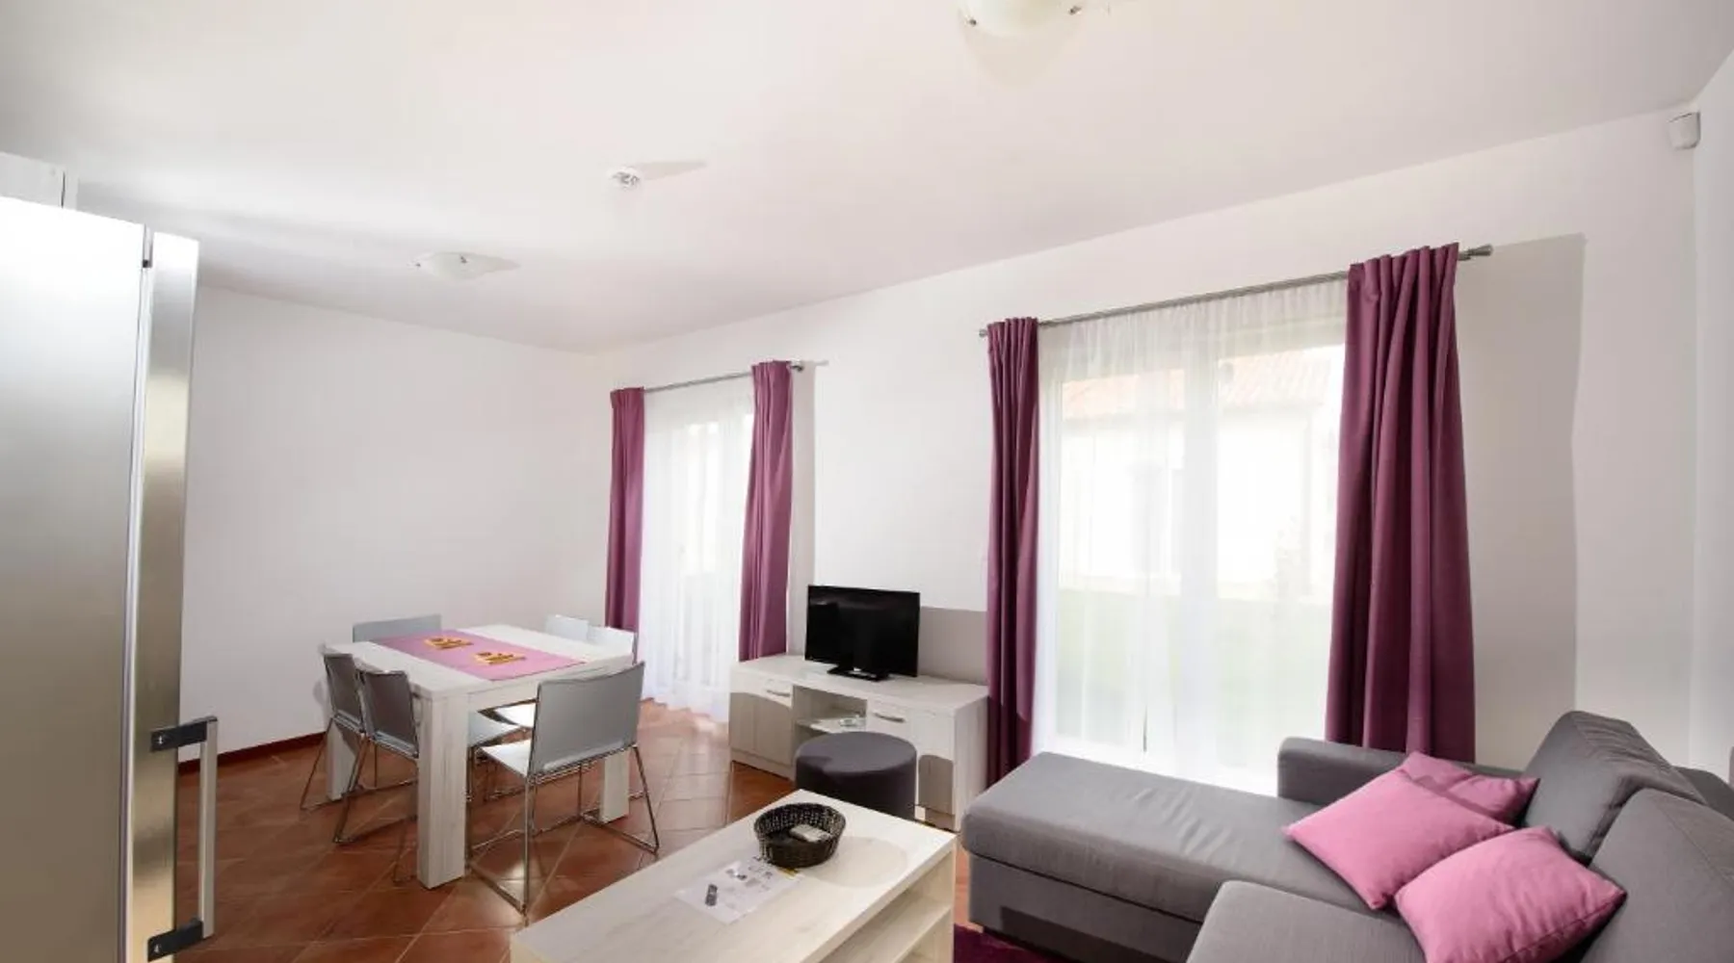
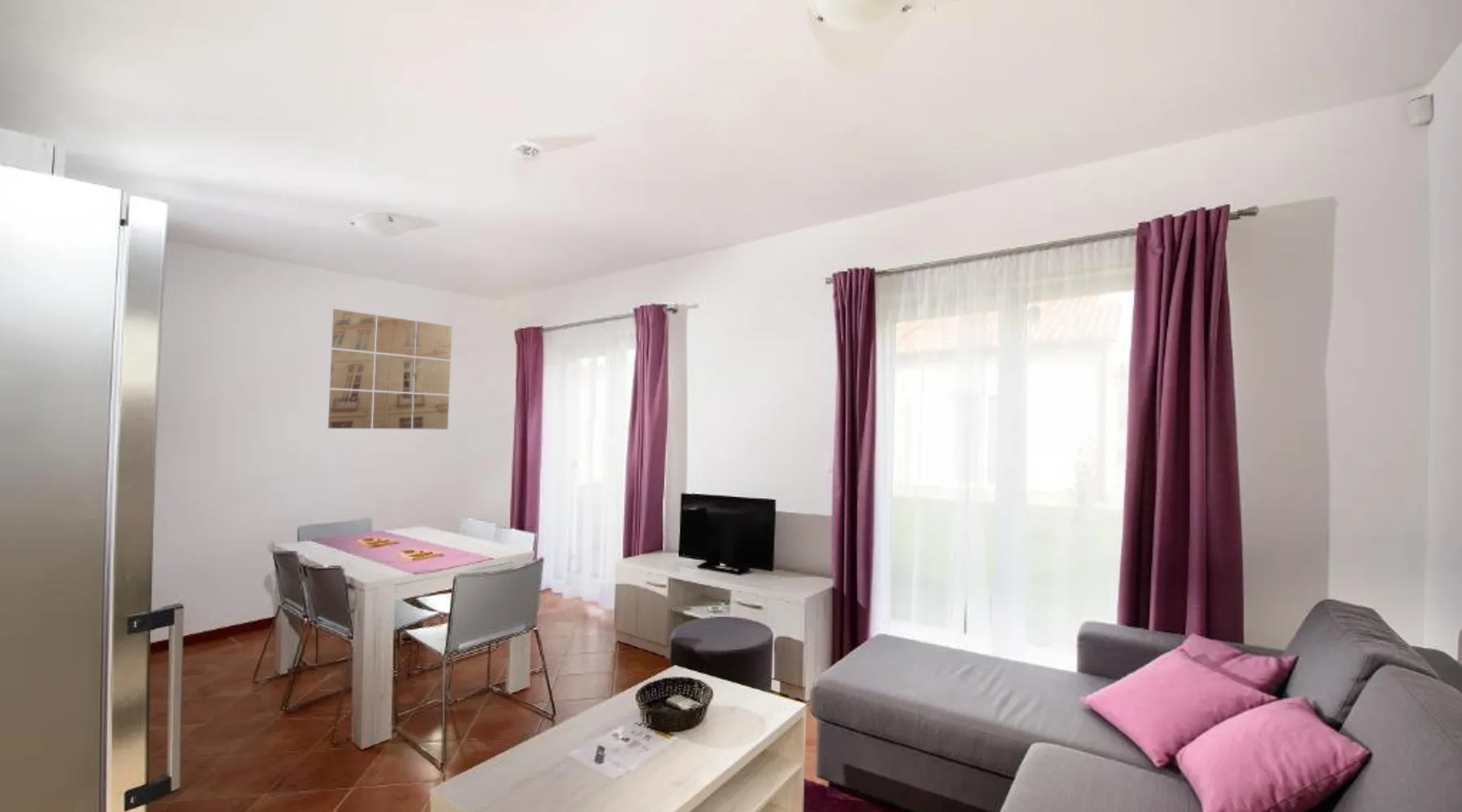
+ wall art [327,308,452,430]
